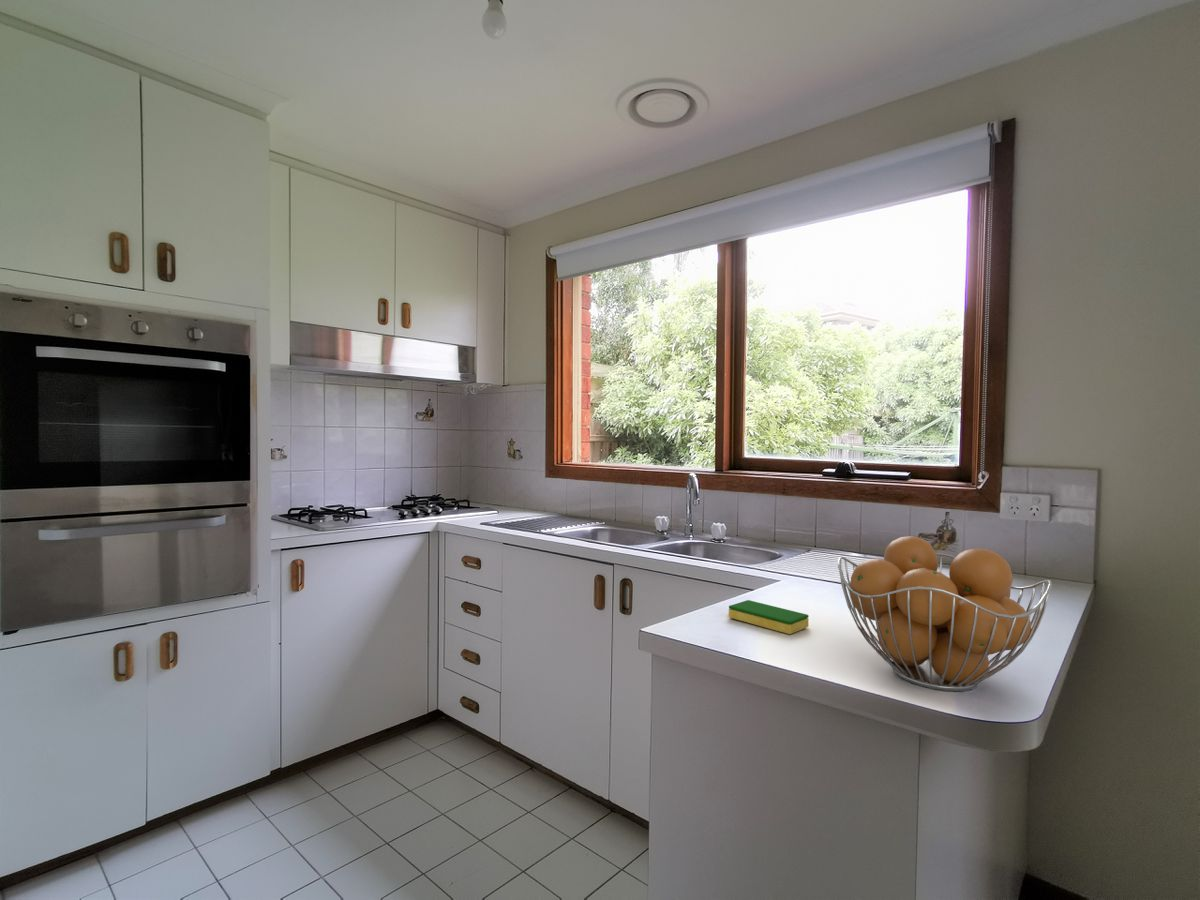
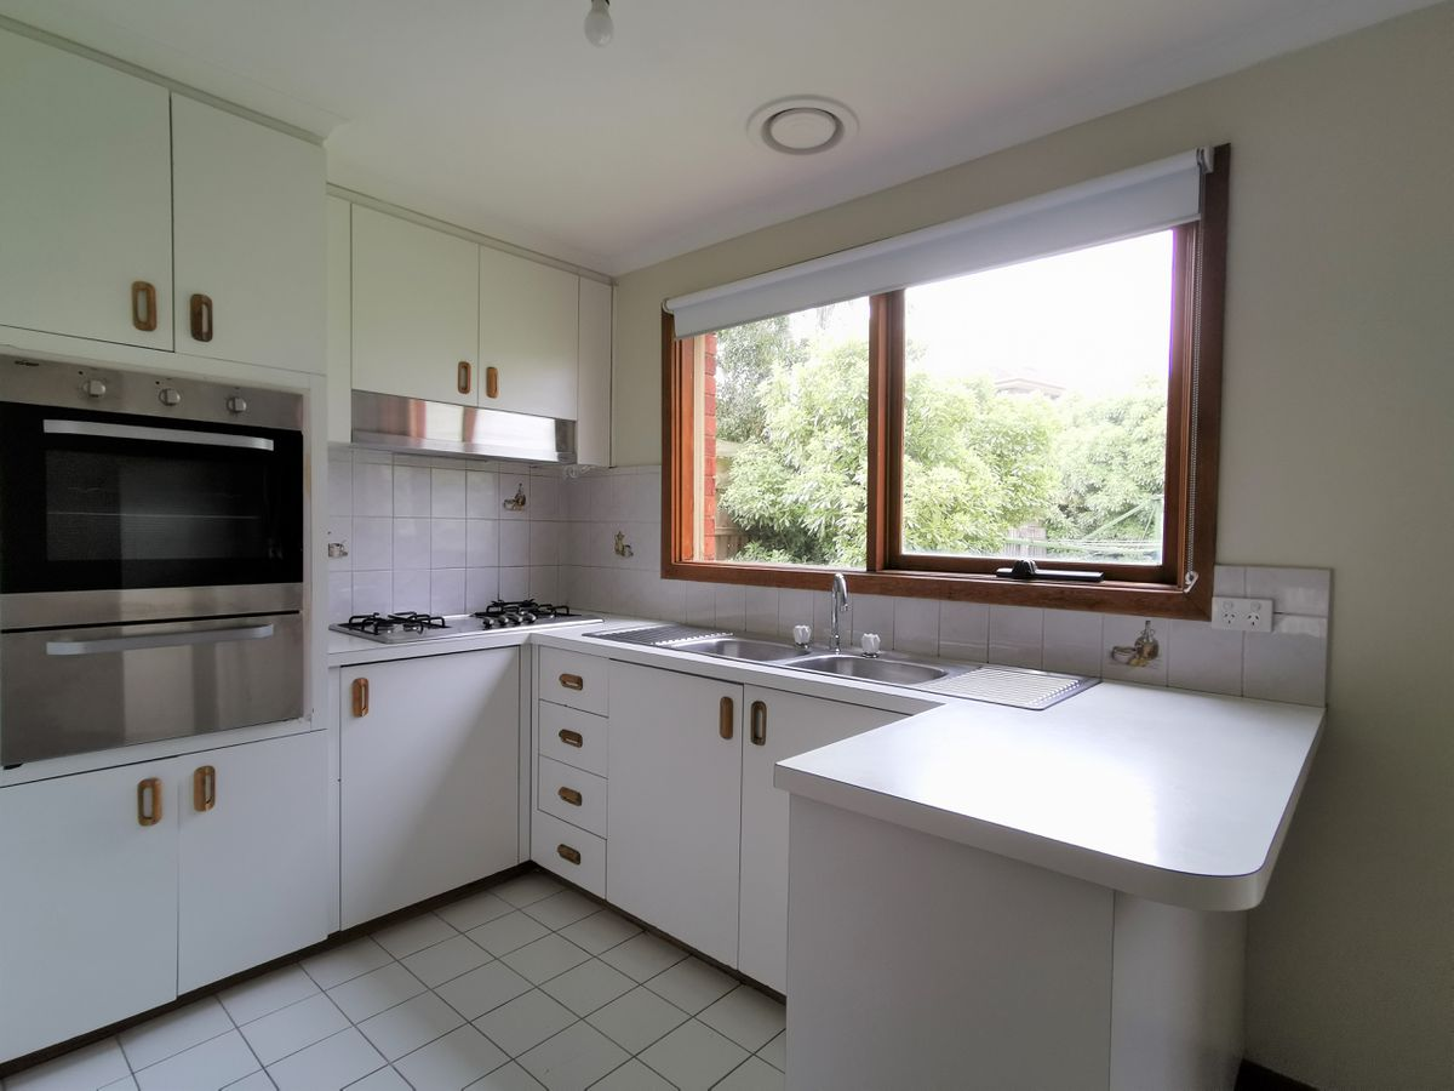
- fruit basket [837,535,1053,692]
- dish sponge [728,599,810,635]
